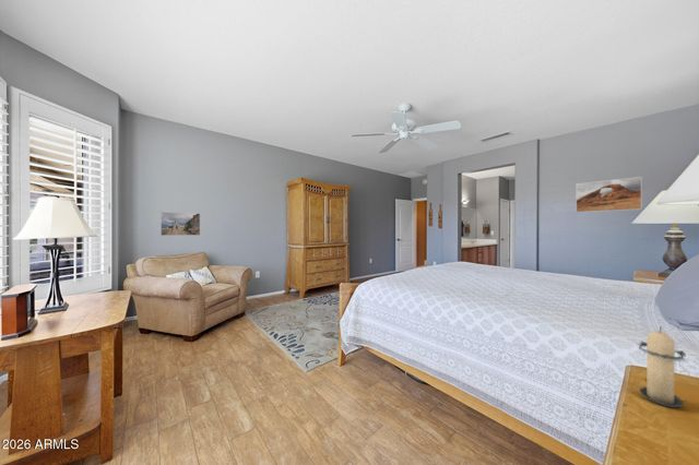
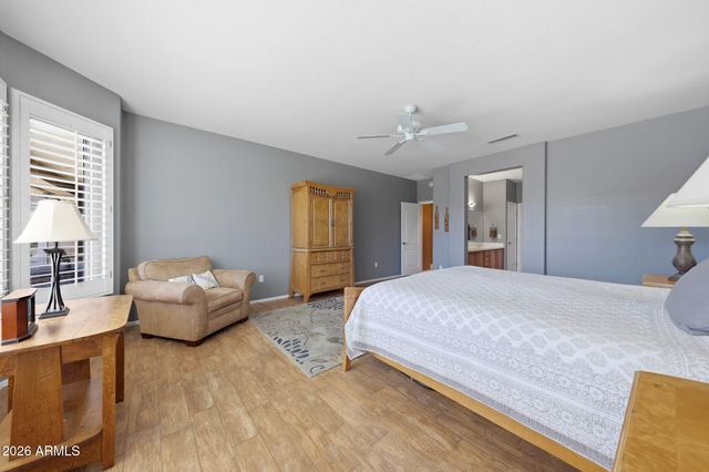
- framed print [159,211,201,237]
- candle [636,325,687,408]
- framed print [574,176,642,213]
